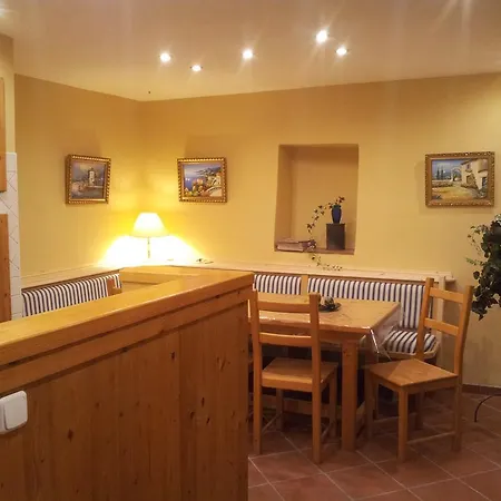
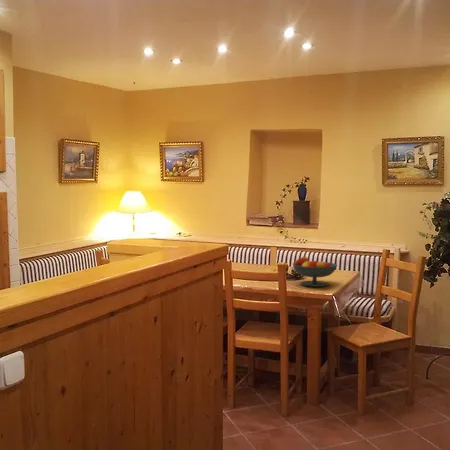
+ fruit bowl [292,256,338,288]
